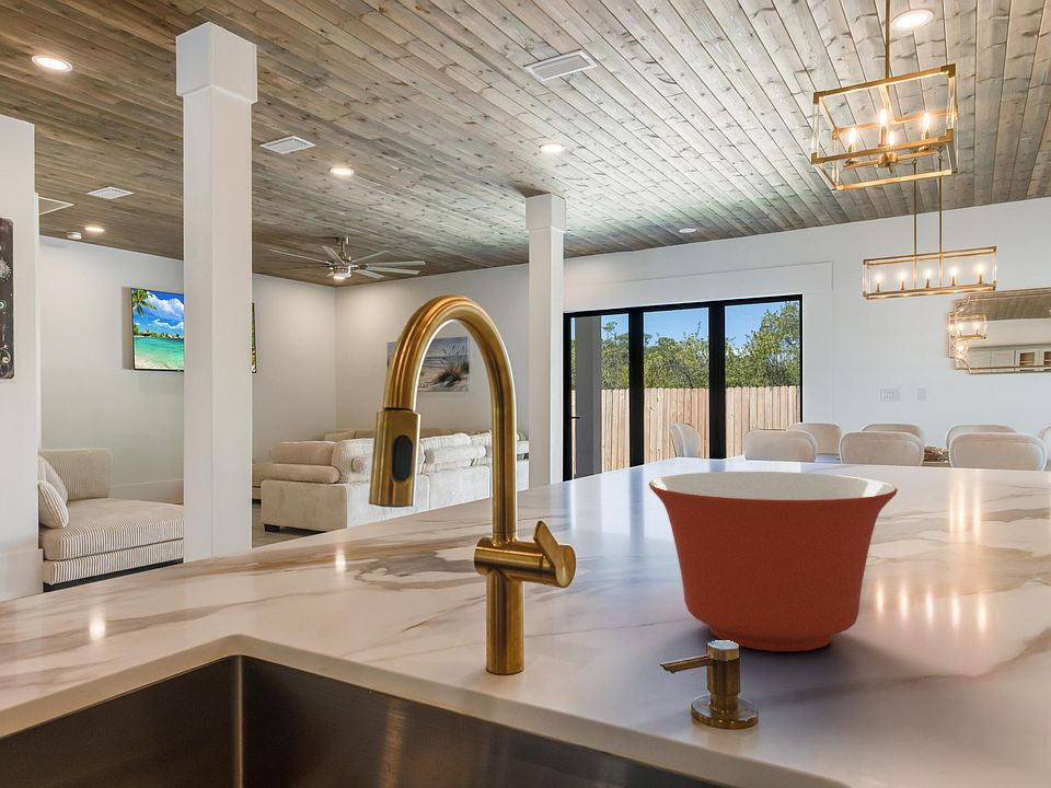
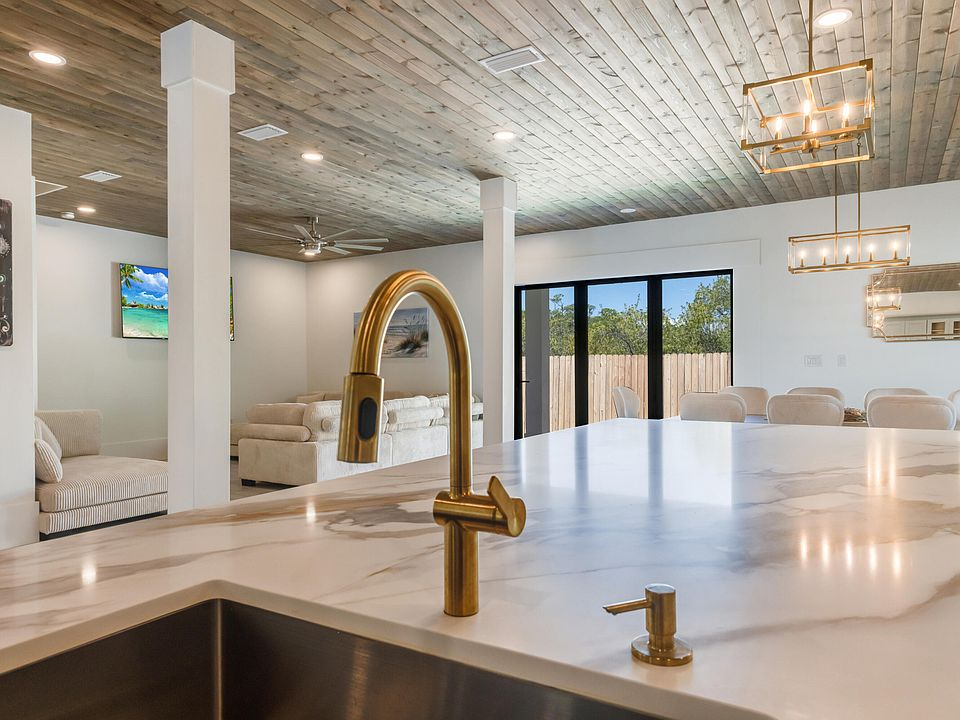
- mixing bowl [648,471,899,652]
